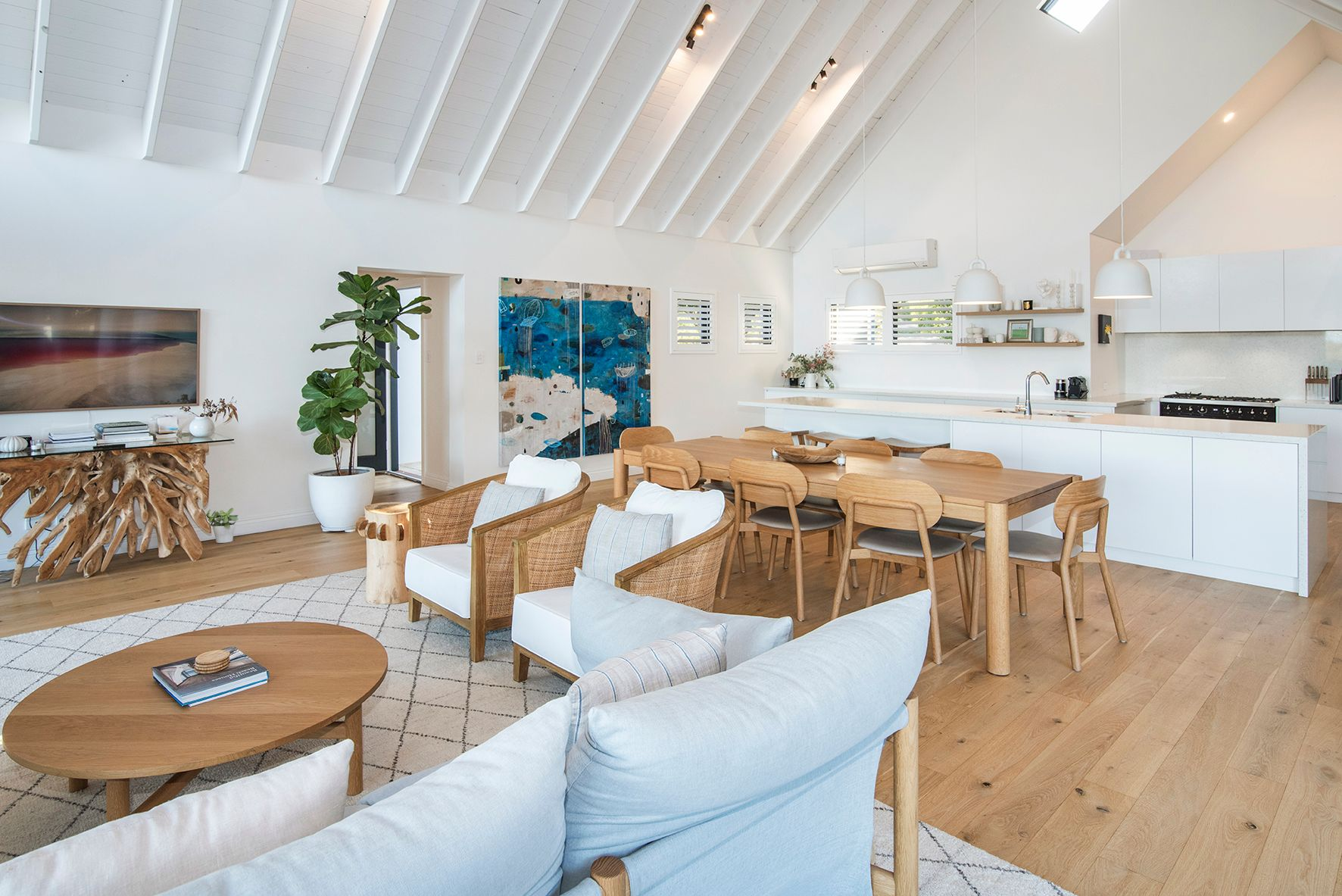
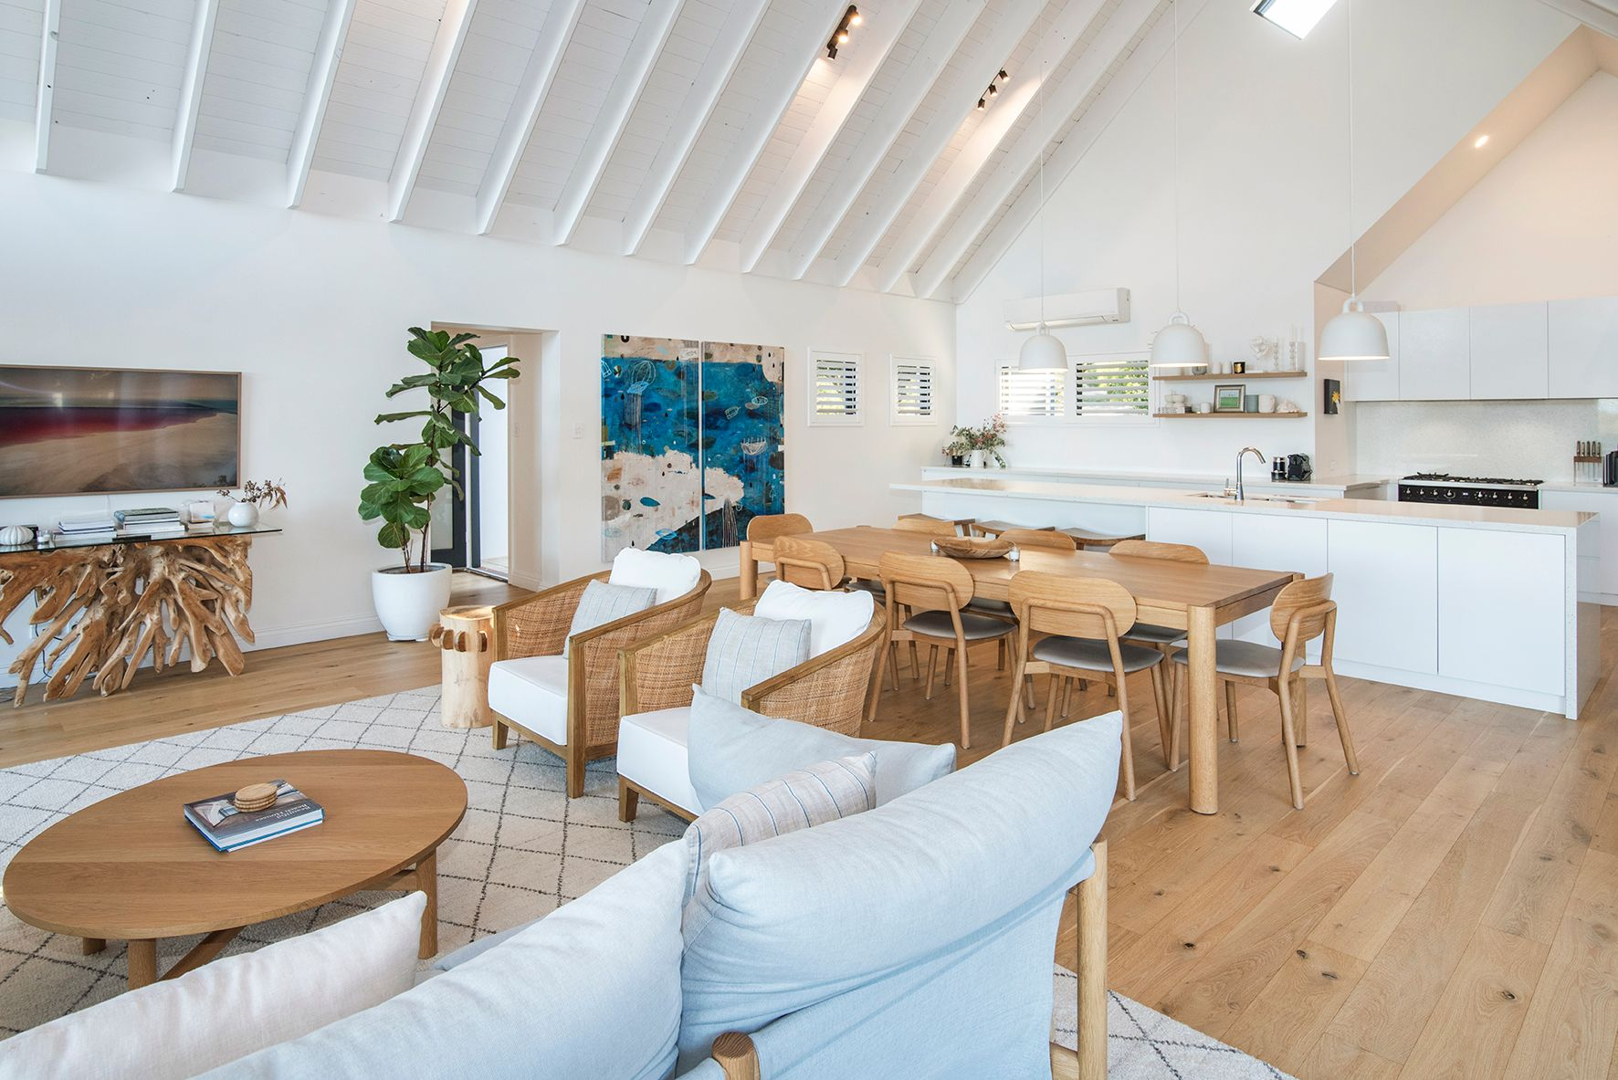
- potted plant [205,507,239,544]
